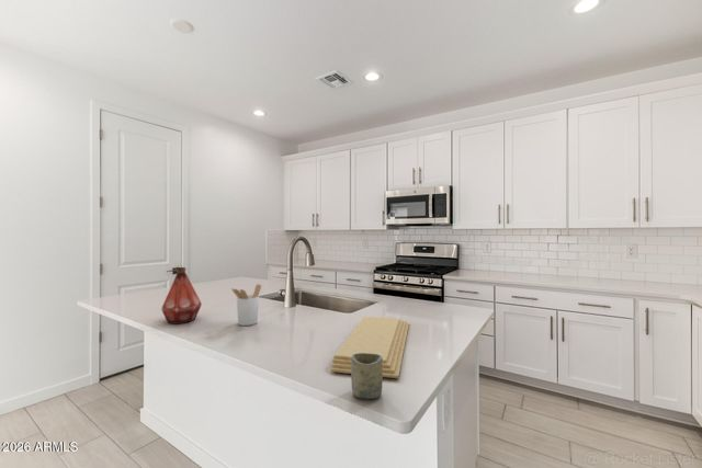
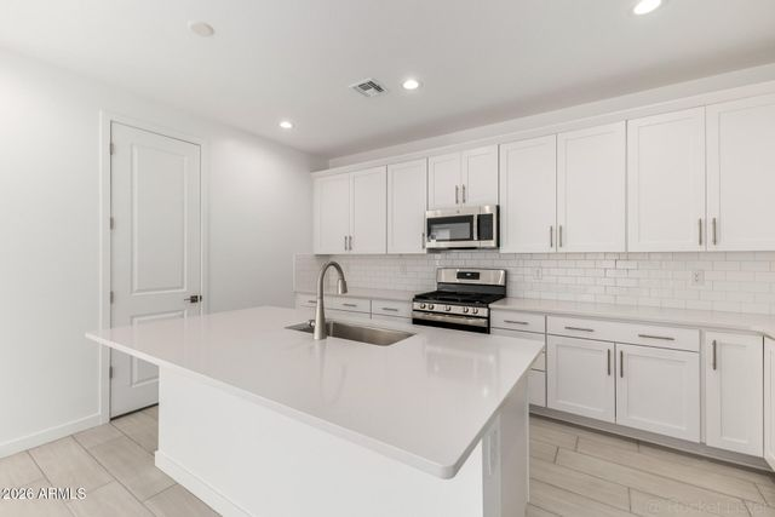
- cutting board [330,316,410,379]
- utensil holder [230,283,262,327]
- bottle [160,266,203,326]
- cup [350,353,384,400]
